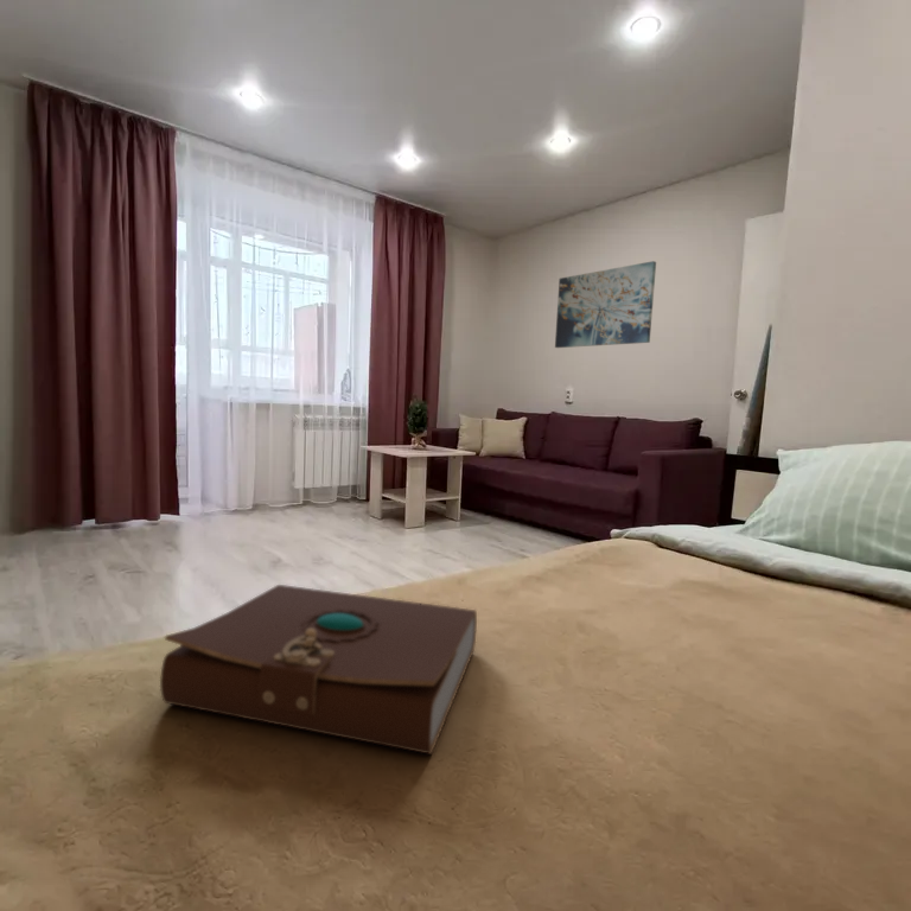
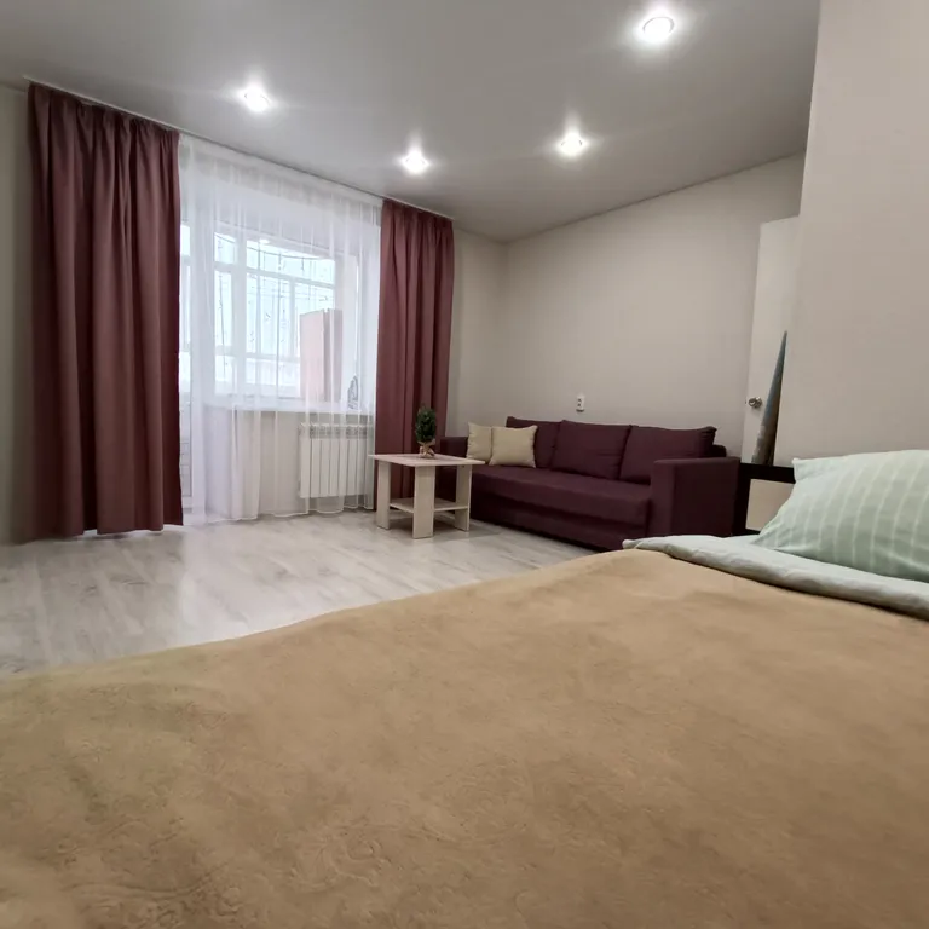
- book [159,584,478,756]
- wall art [554,260,657,349]
